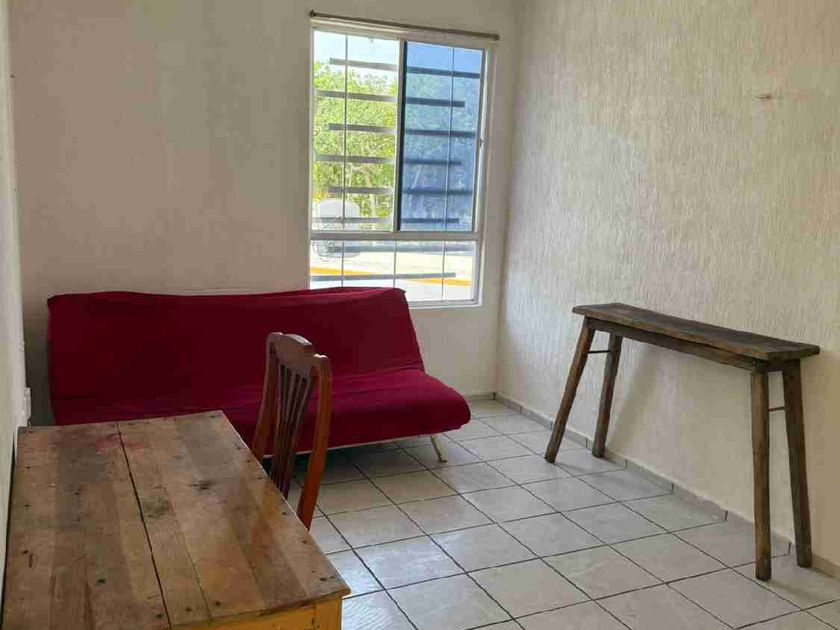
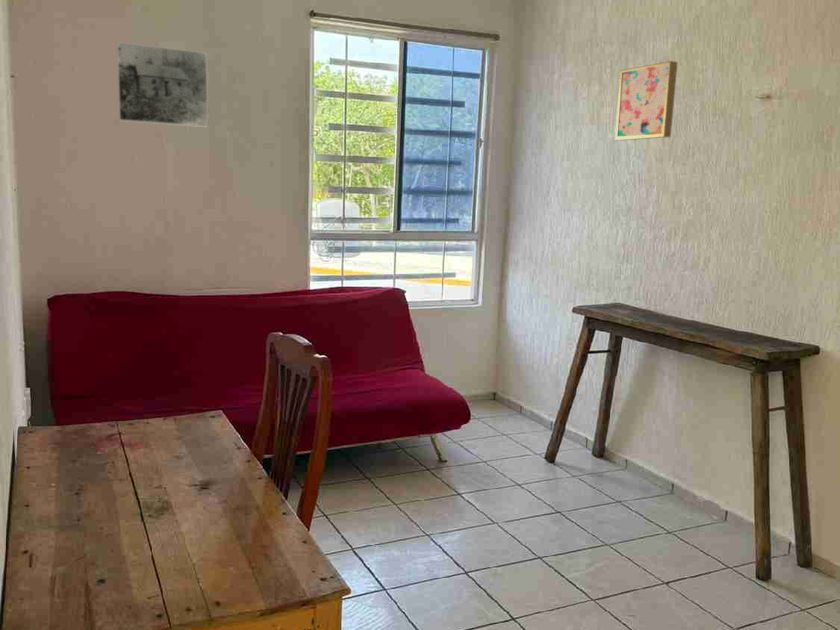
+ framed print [115,41,209,128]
+ wall art [614,60,679,141]
